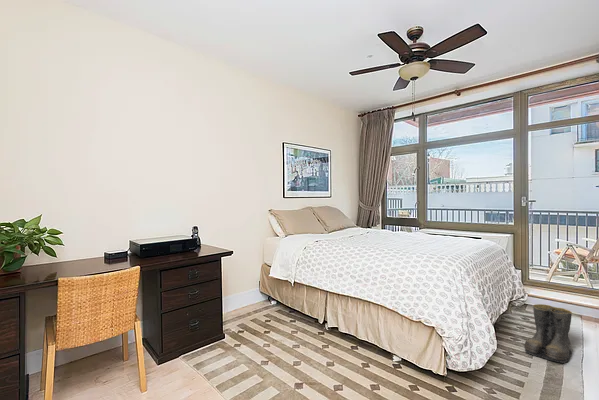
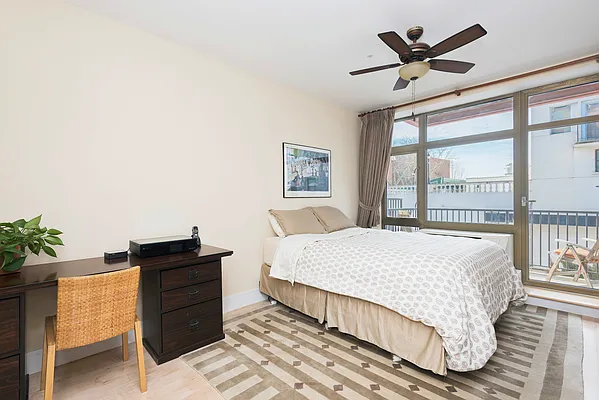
- boots [524,303,574,364]
